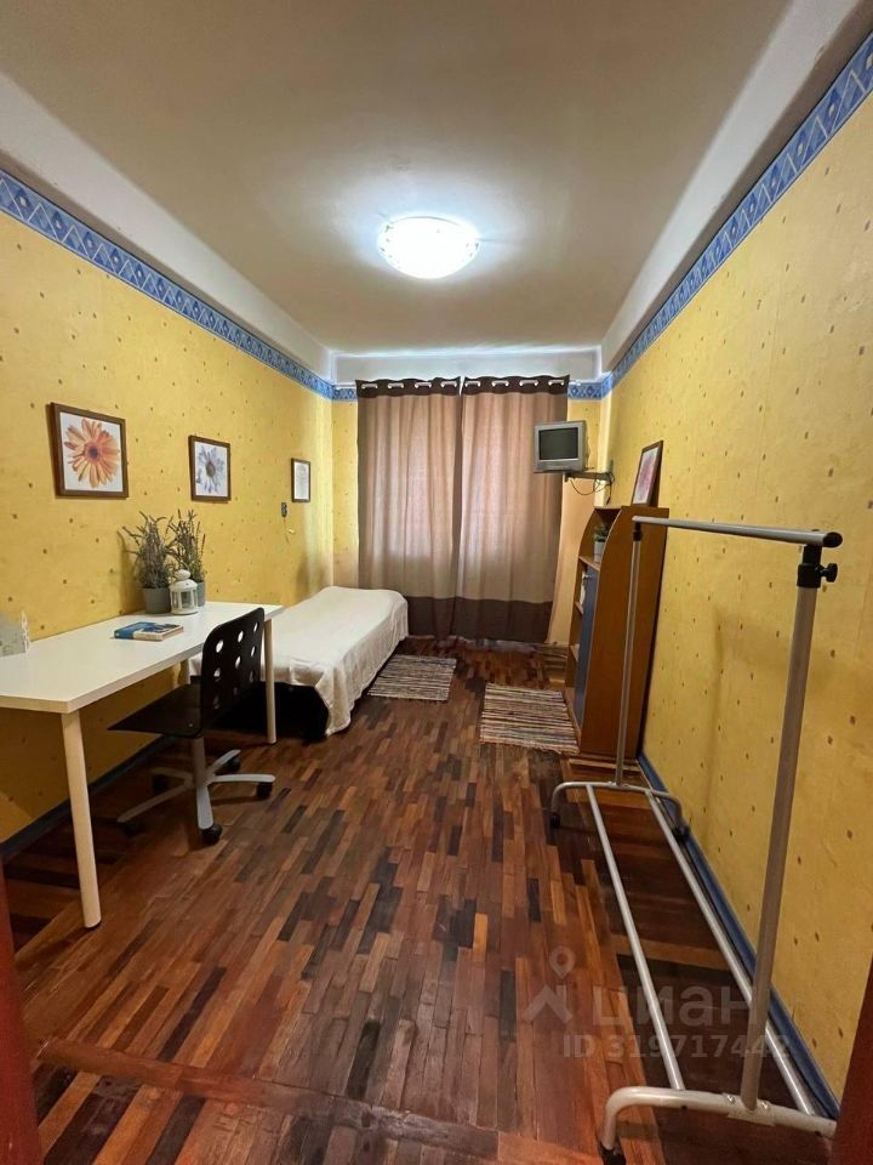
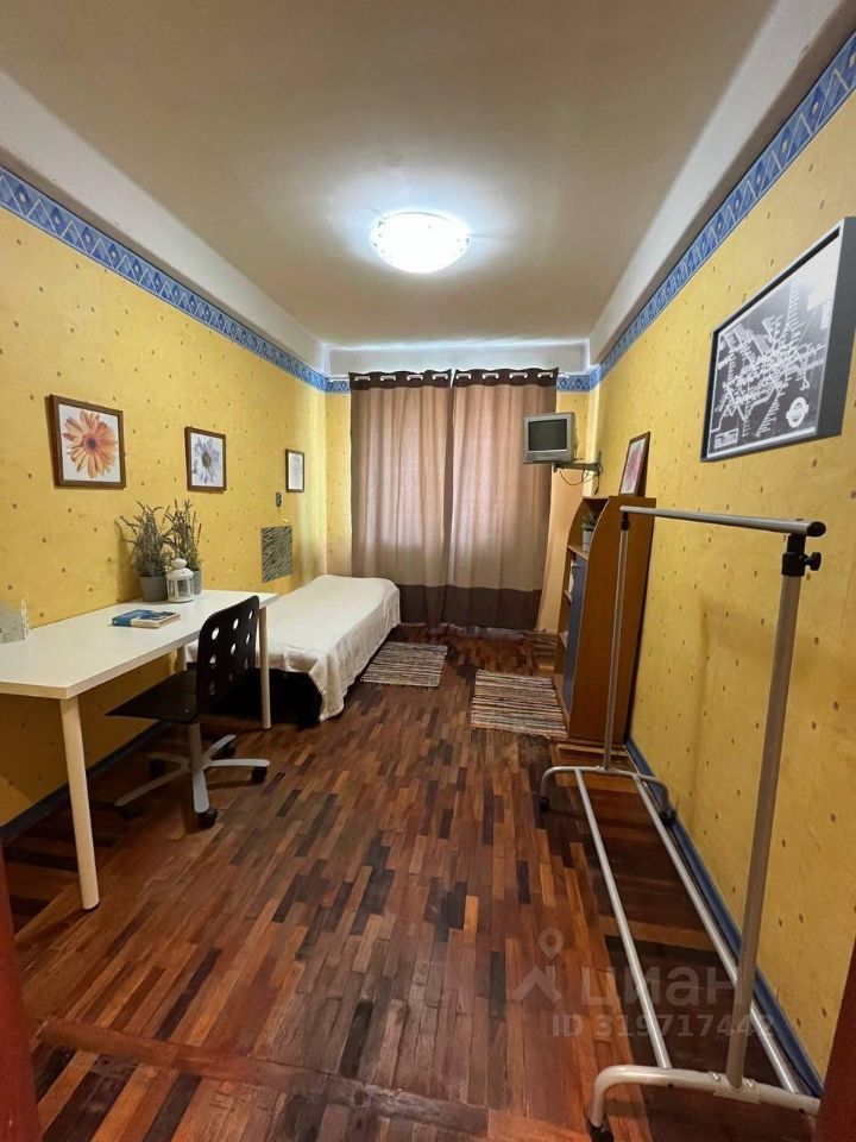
+ wall art [698,215,856,464]
+ wall art [259,525,294,584]
